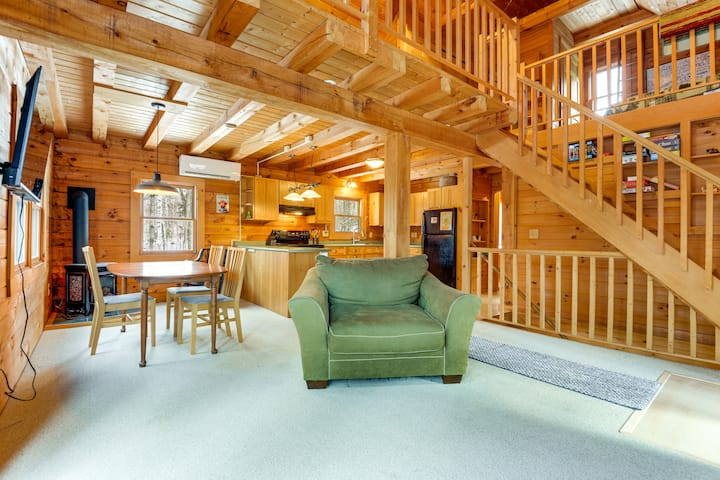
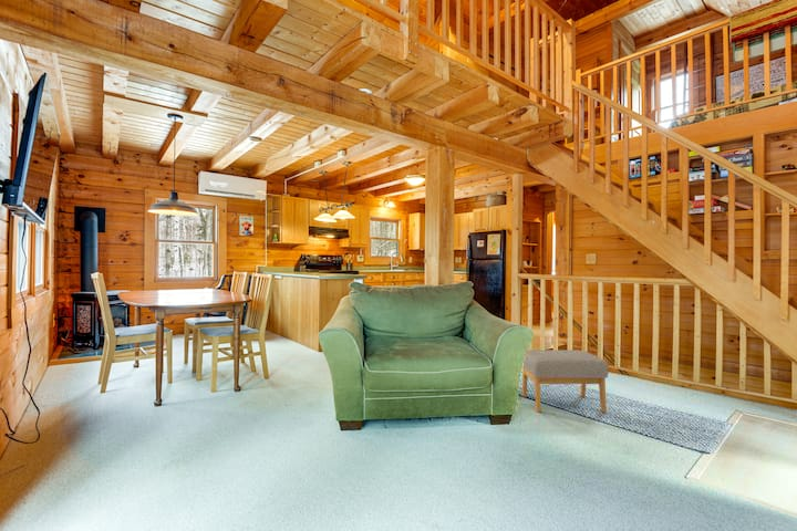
+ footstool [521,348,609,414]
